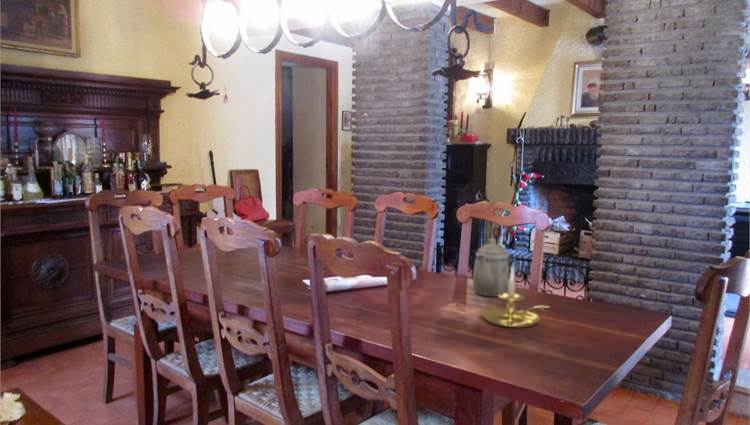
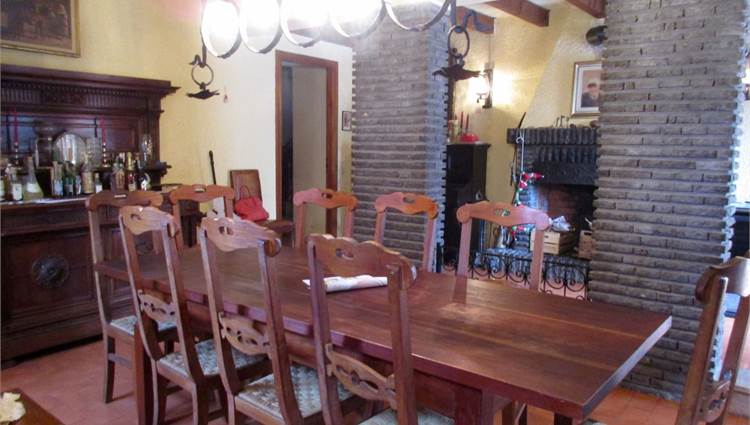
- teapot [472,238,511,297]
- candle holder [480,264,551,329]
